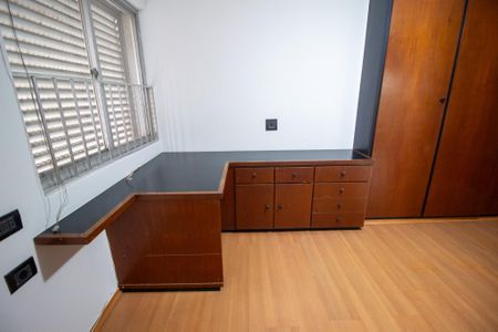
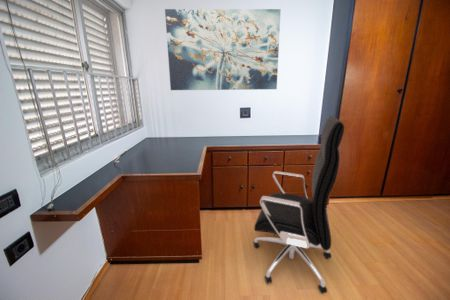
+ wall art [164,8,282,91]
+ office chair [252,115,345,295]
